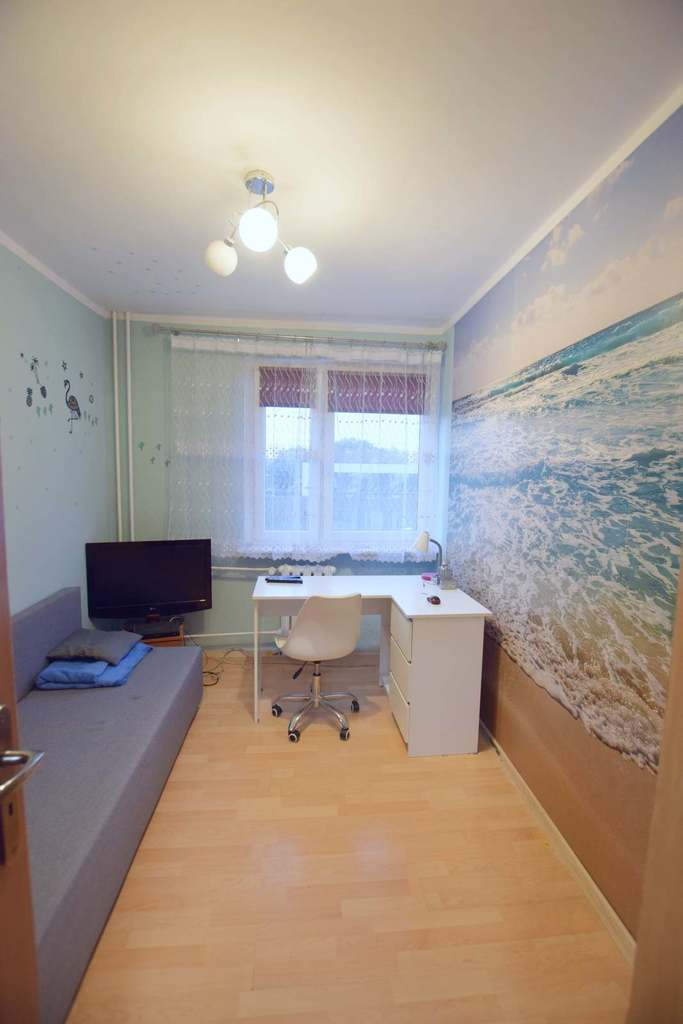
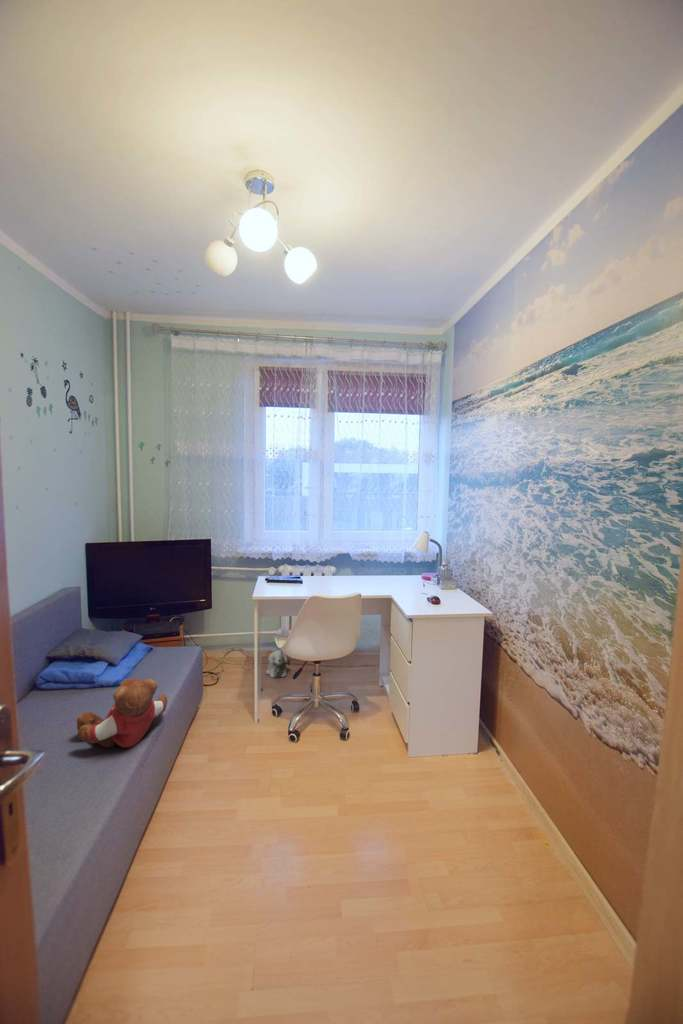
+ teddy bear [76,678,168,749]
+ plush toy [265,649,291,679]
